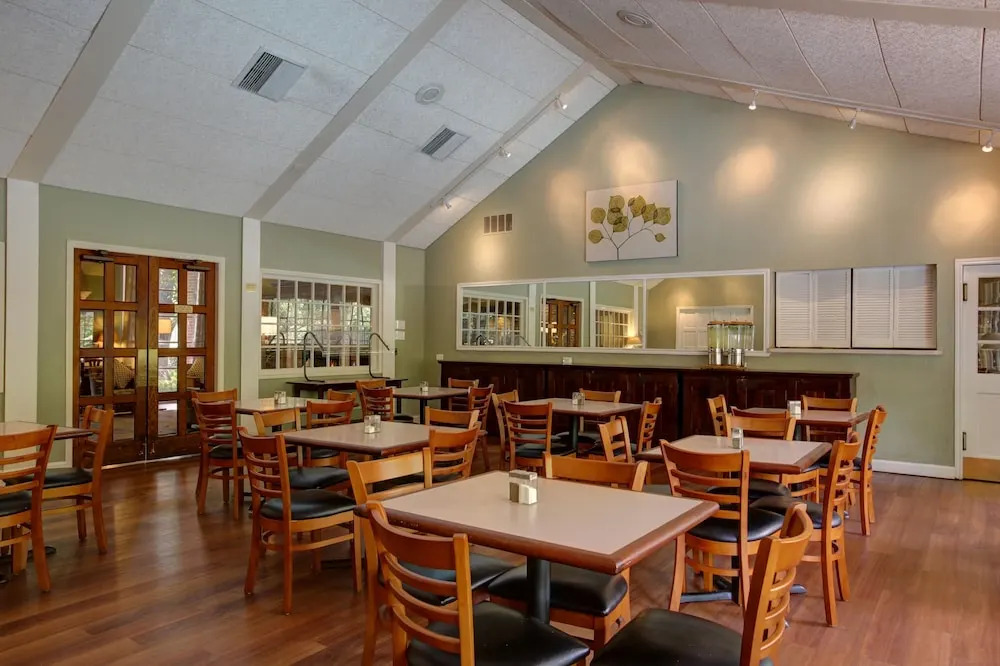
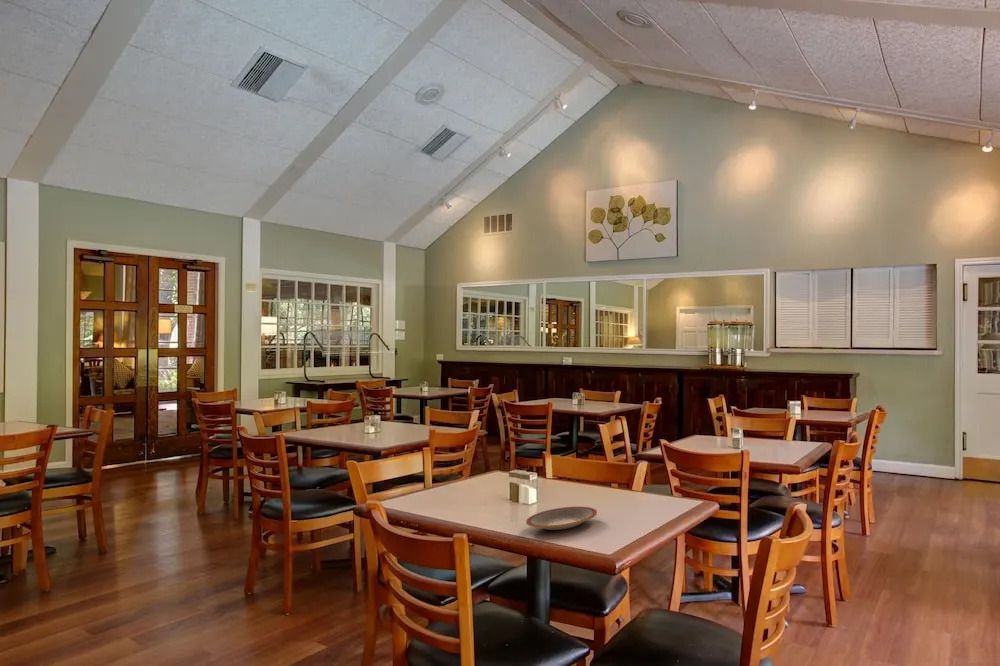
+ plate [525,506,598,531]
